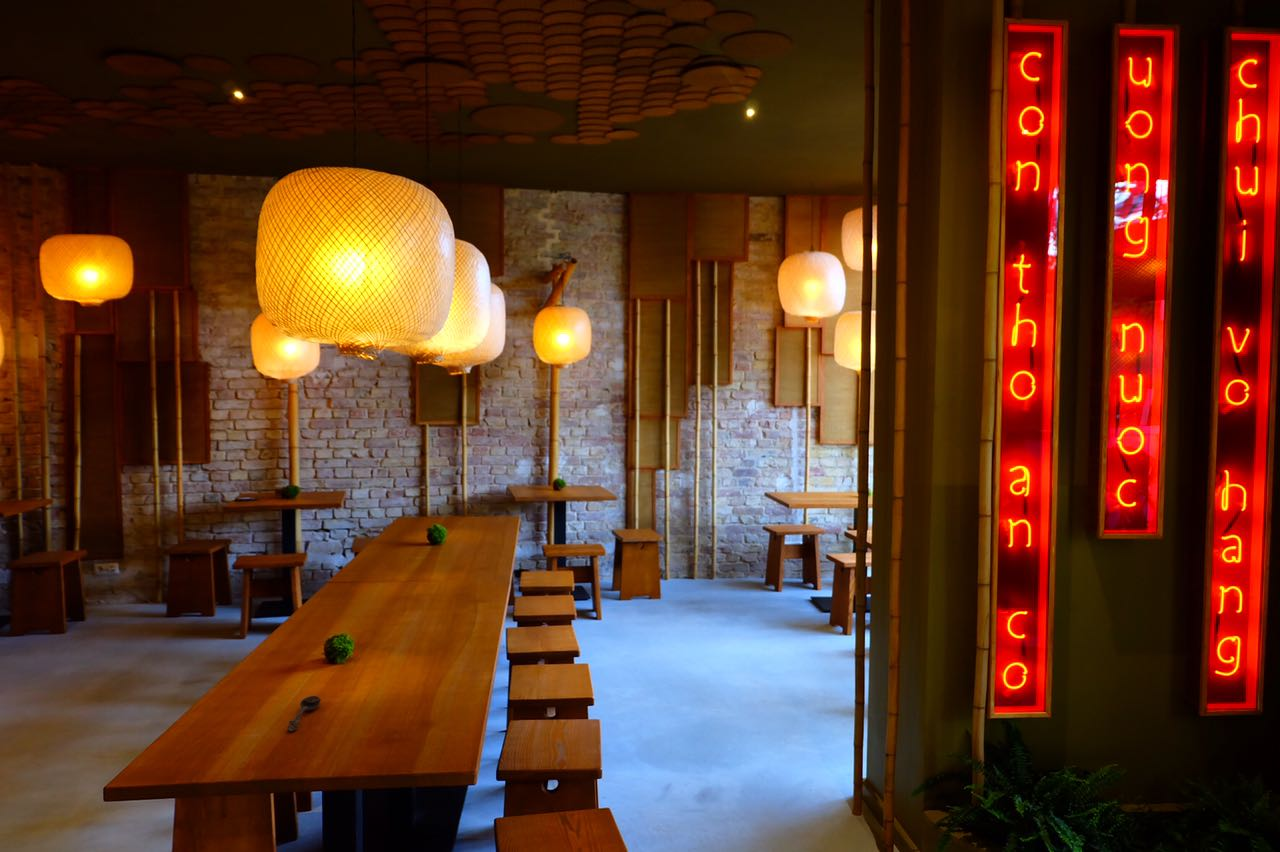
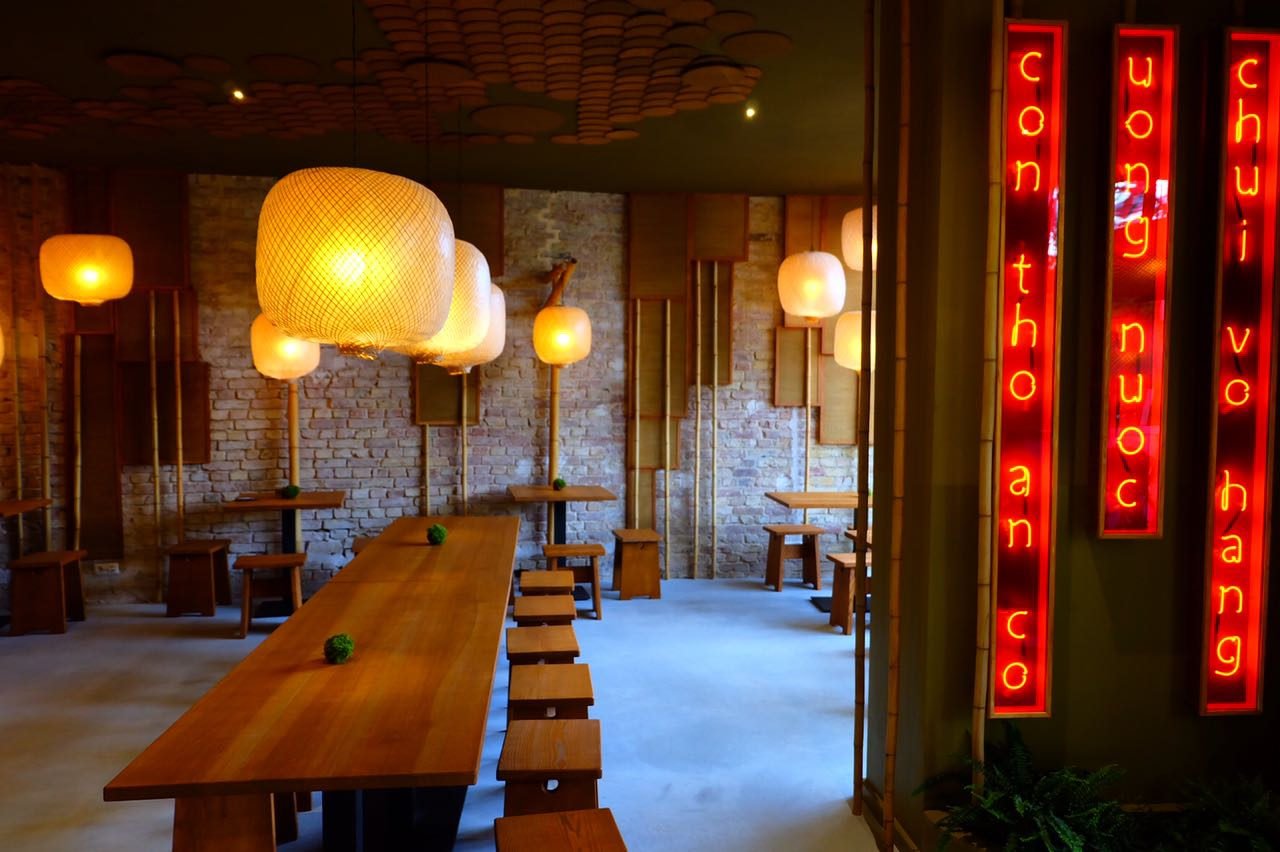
- spoon [287,695,322,732]
